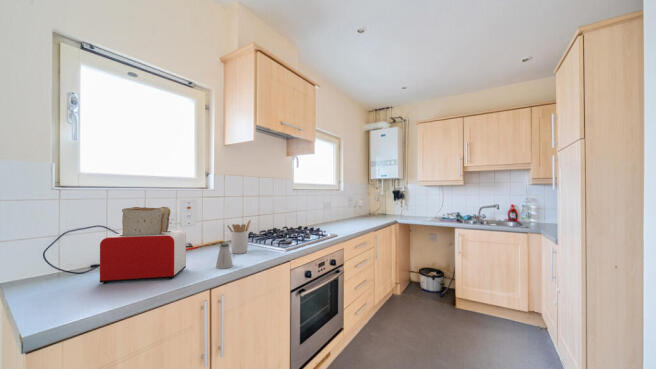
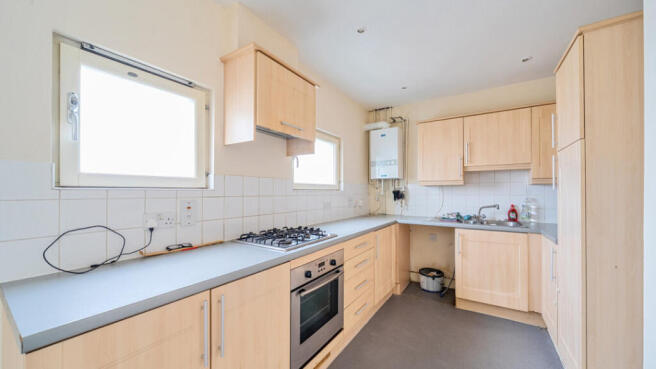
- saltshaker [215,243,234,270]
- toaster [98,206,187,285]
- utensil holder [226,219,251,255]
